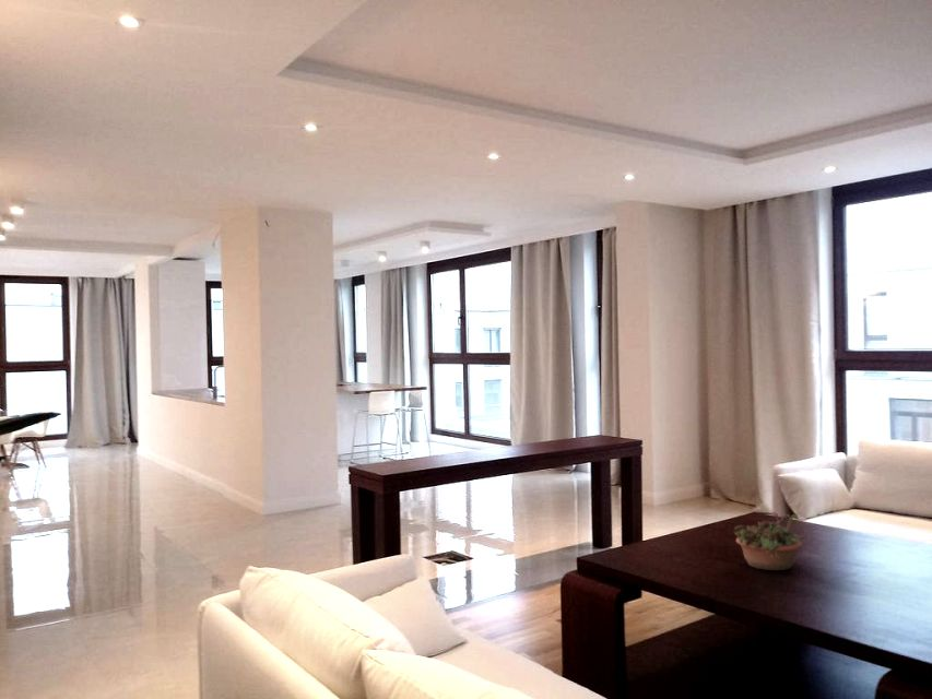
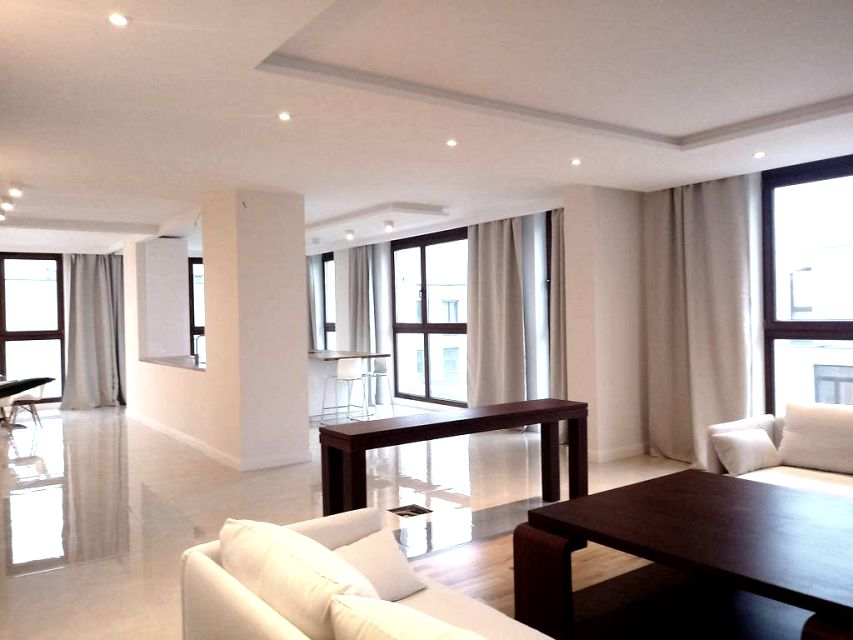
- succulent planter [732,511,804,571]
